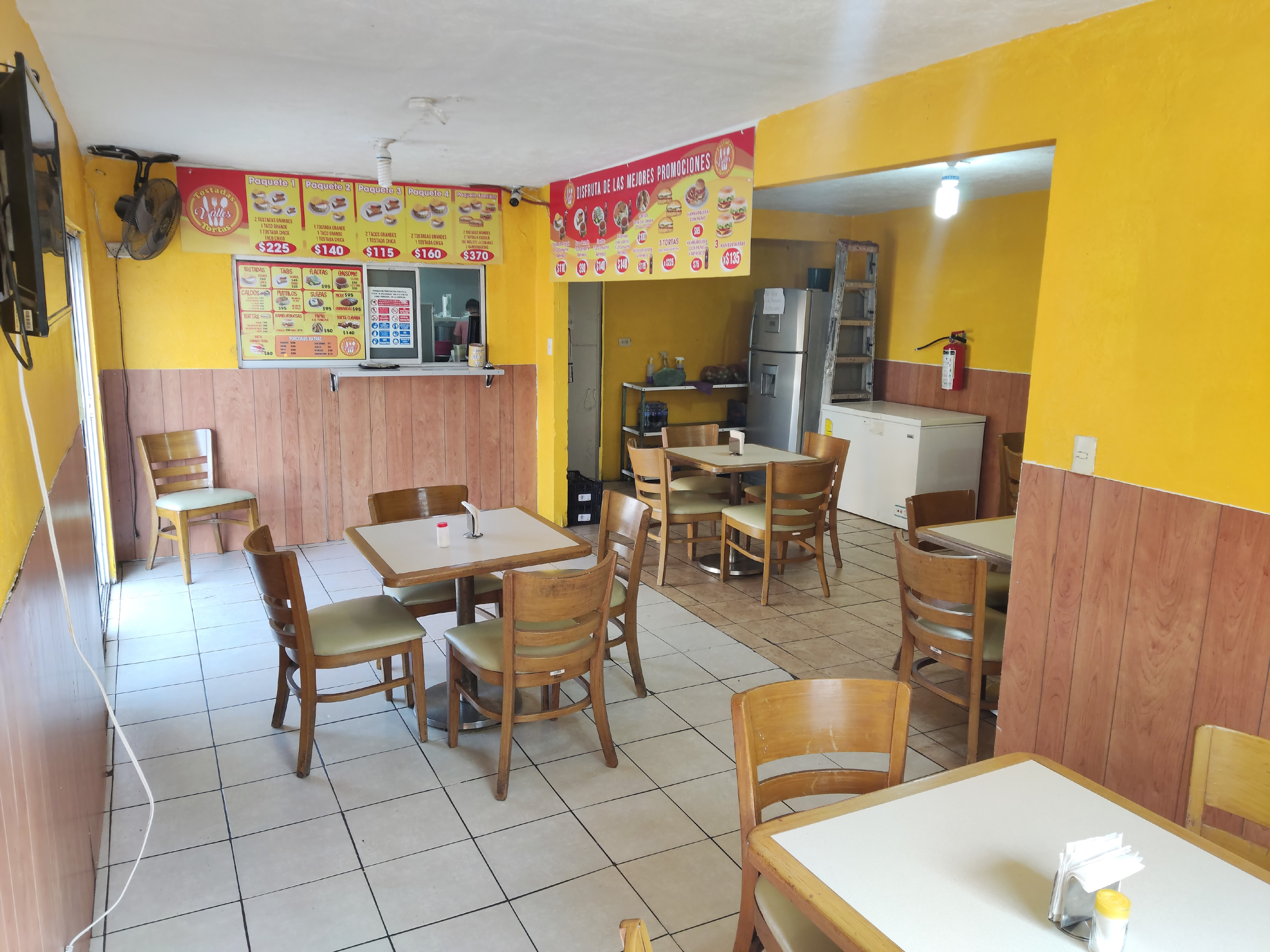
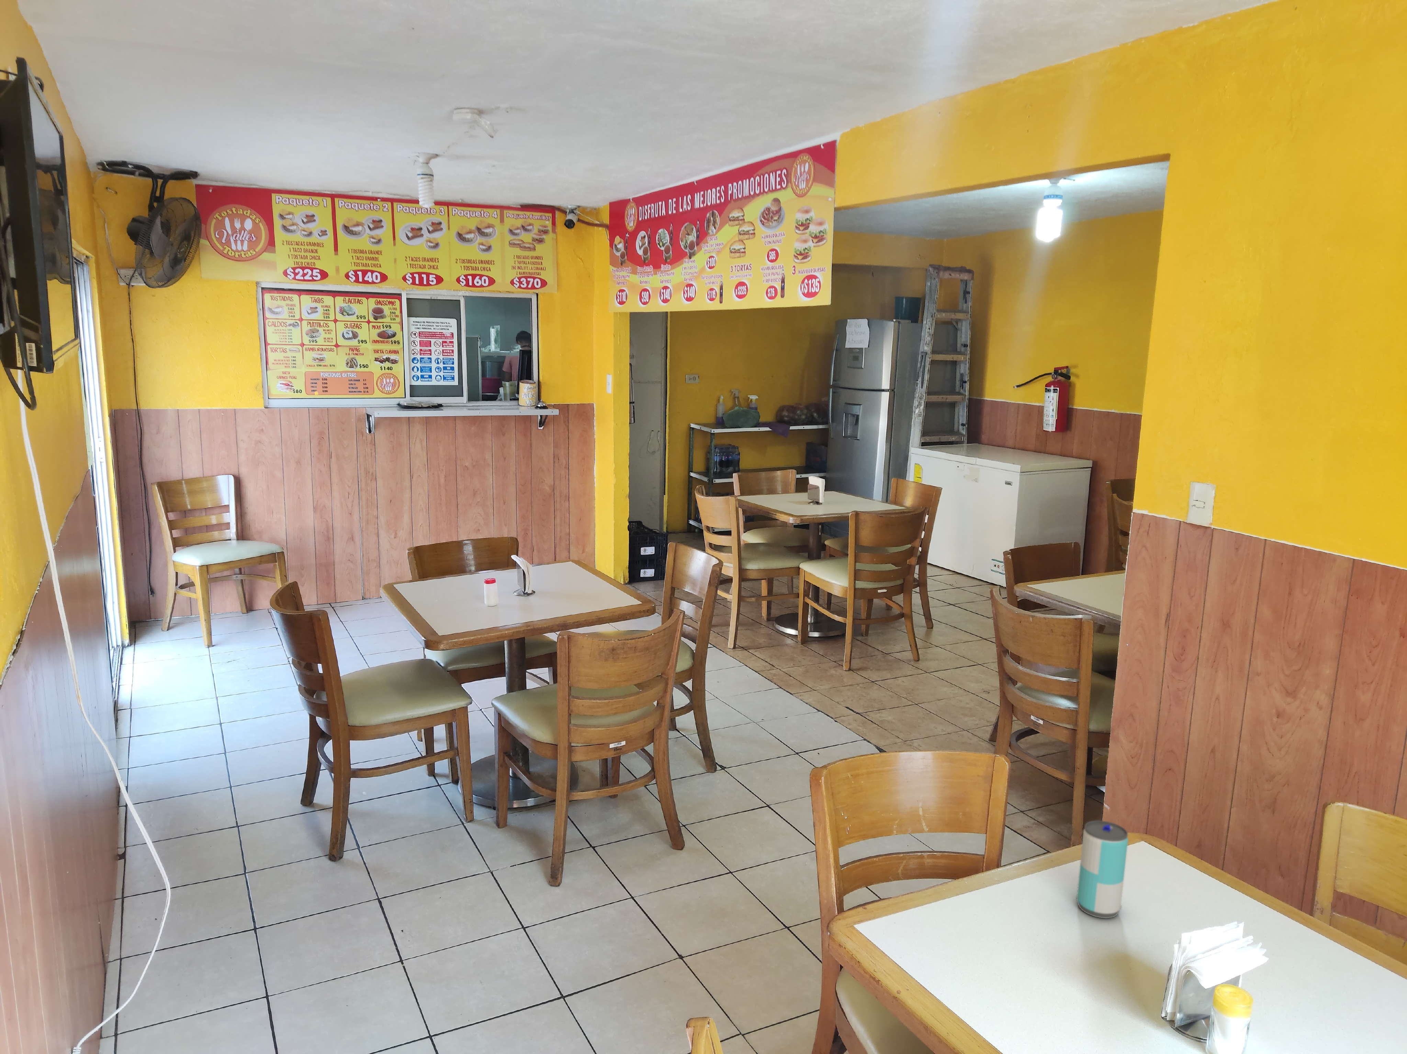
+ beverage can [1076,820,1129,919]
